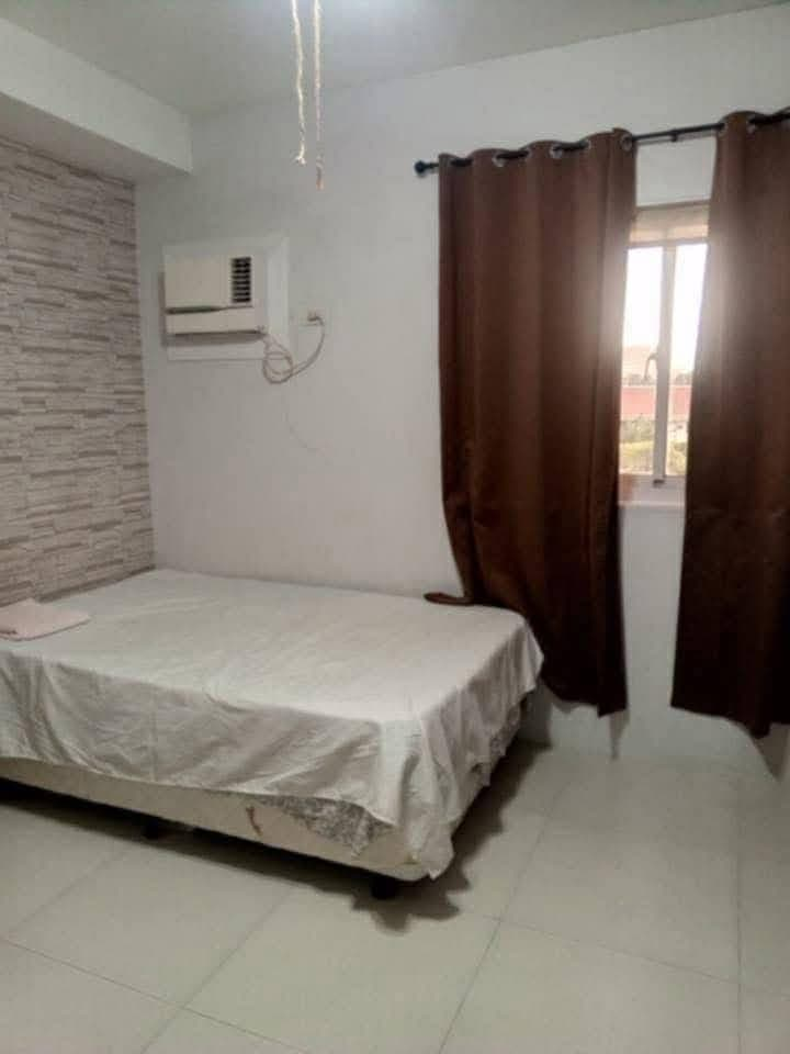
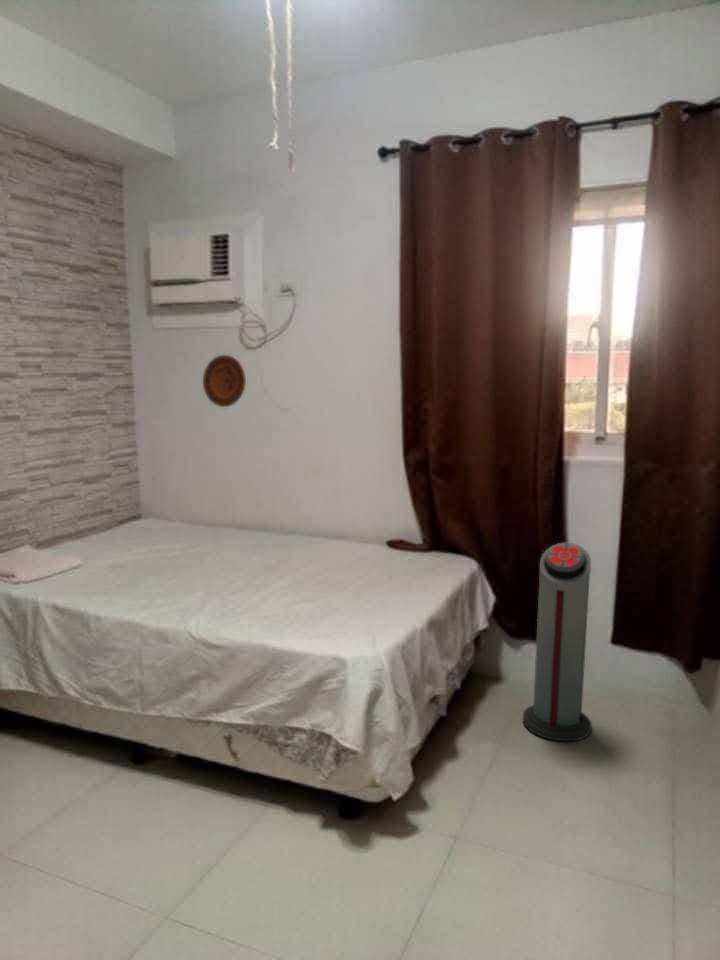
+ air purifier [522,542,592,742]
+ decorative plate [202,354,247,408]
